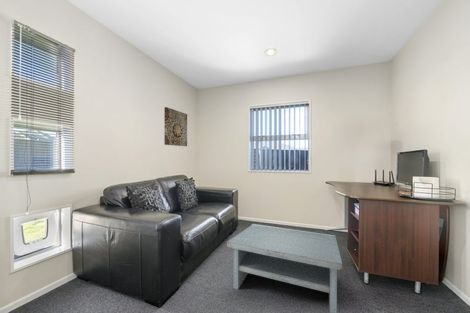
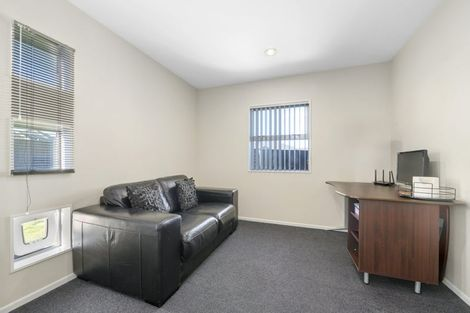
- coffee table [226,223,343,313]
- wall art [163,106,188,147]
